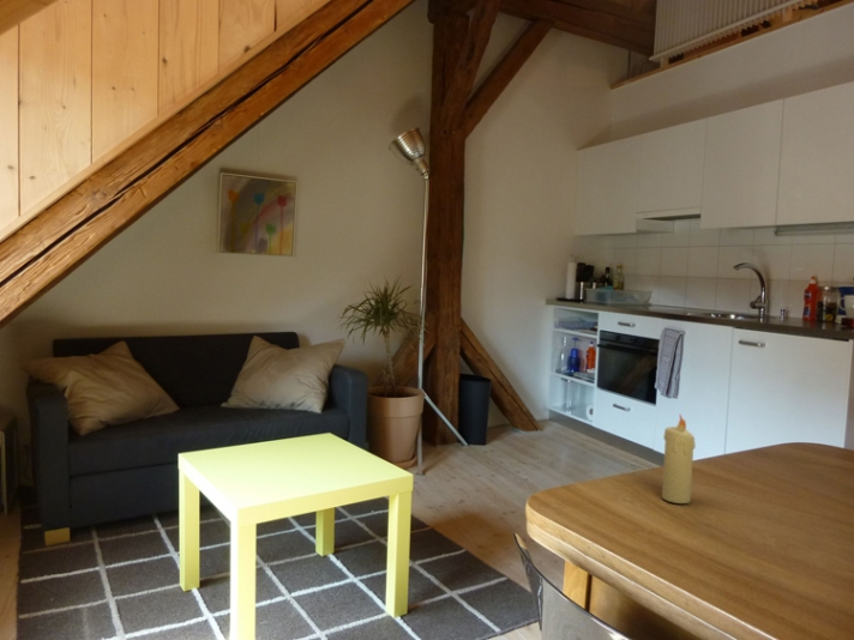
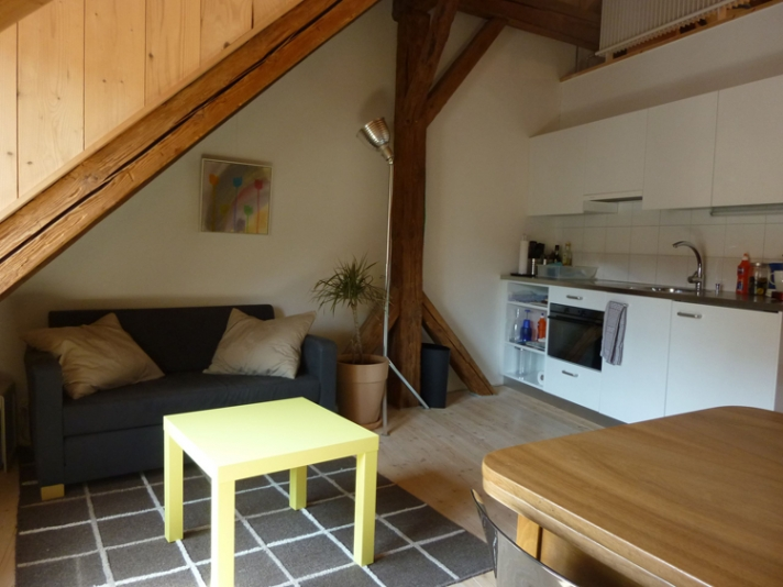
- candle [661,412,697,505]
